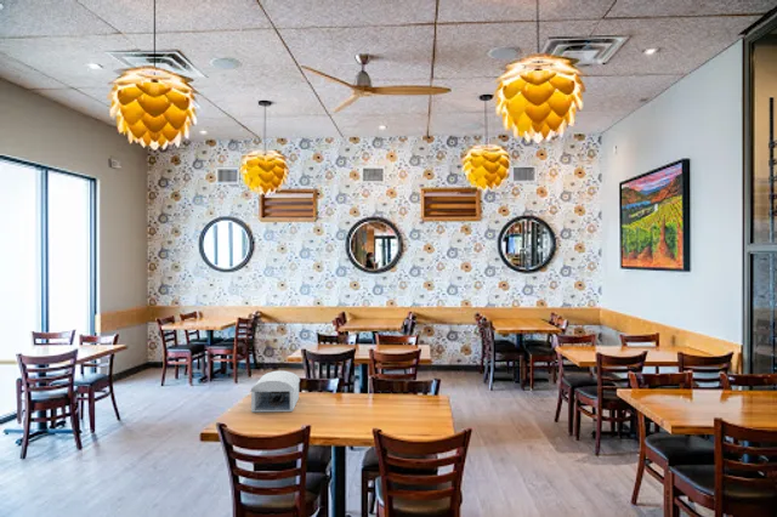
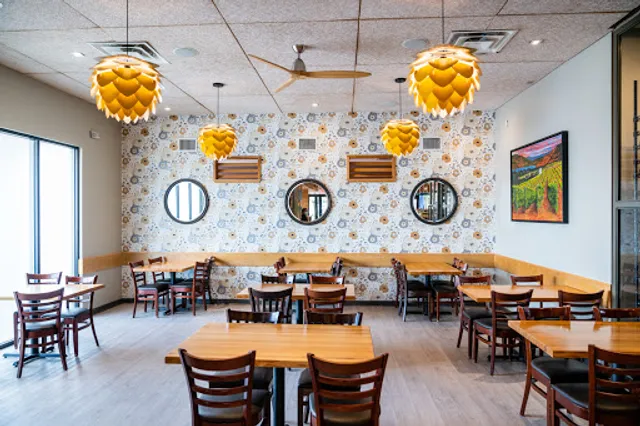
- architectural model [250,369,301,413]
